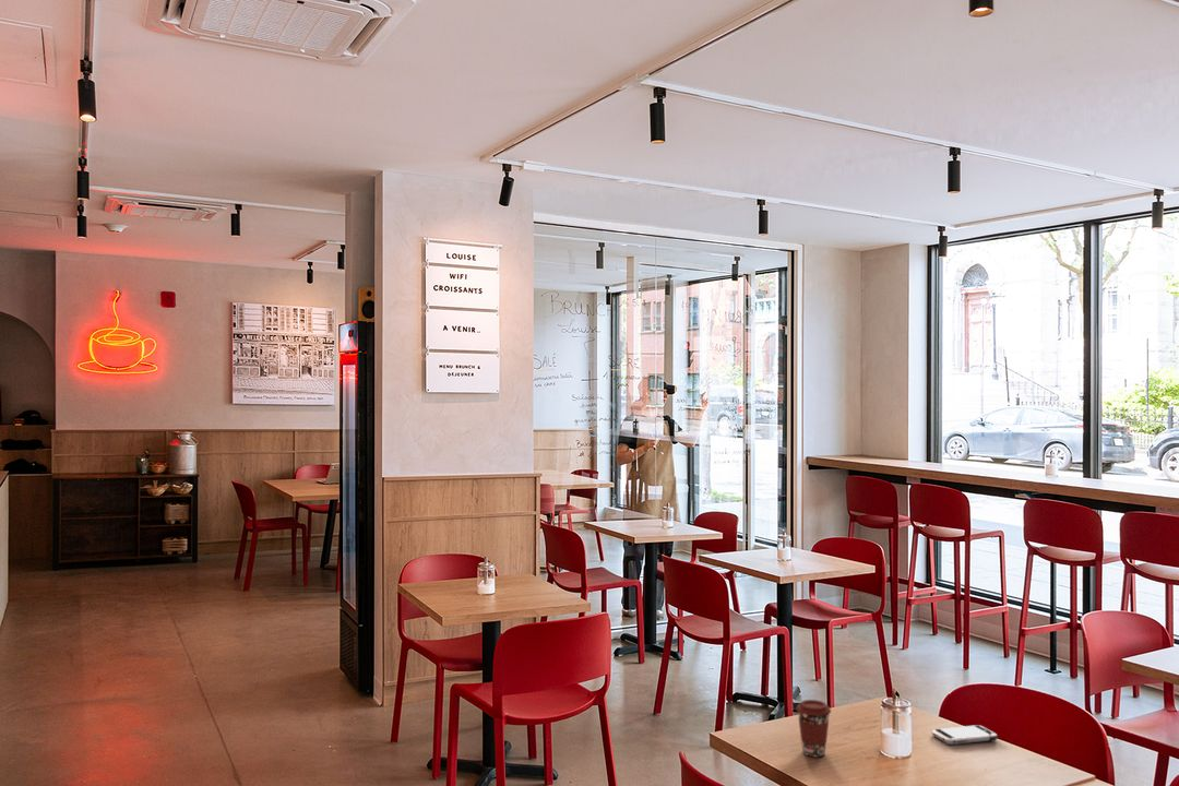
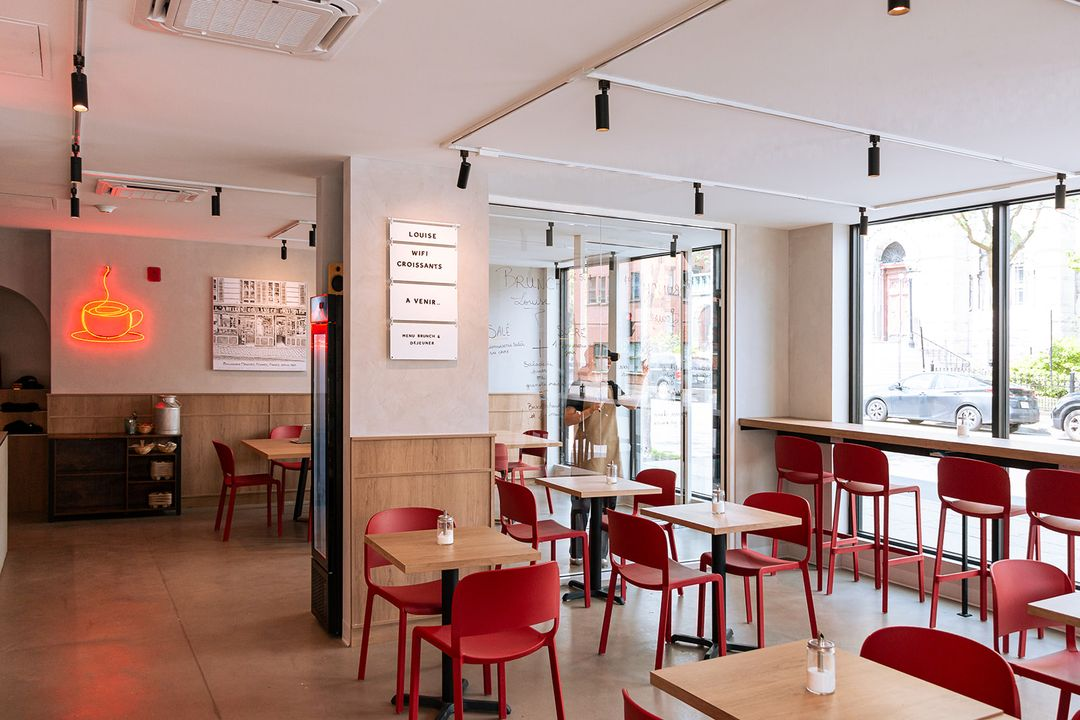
- coffee cup [795,699,832,758]
- smartphone [931,724,999,746]
